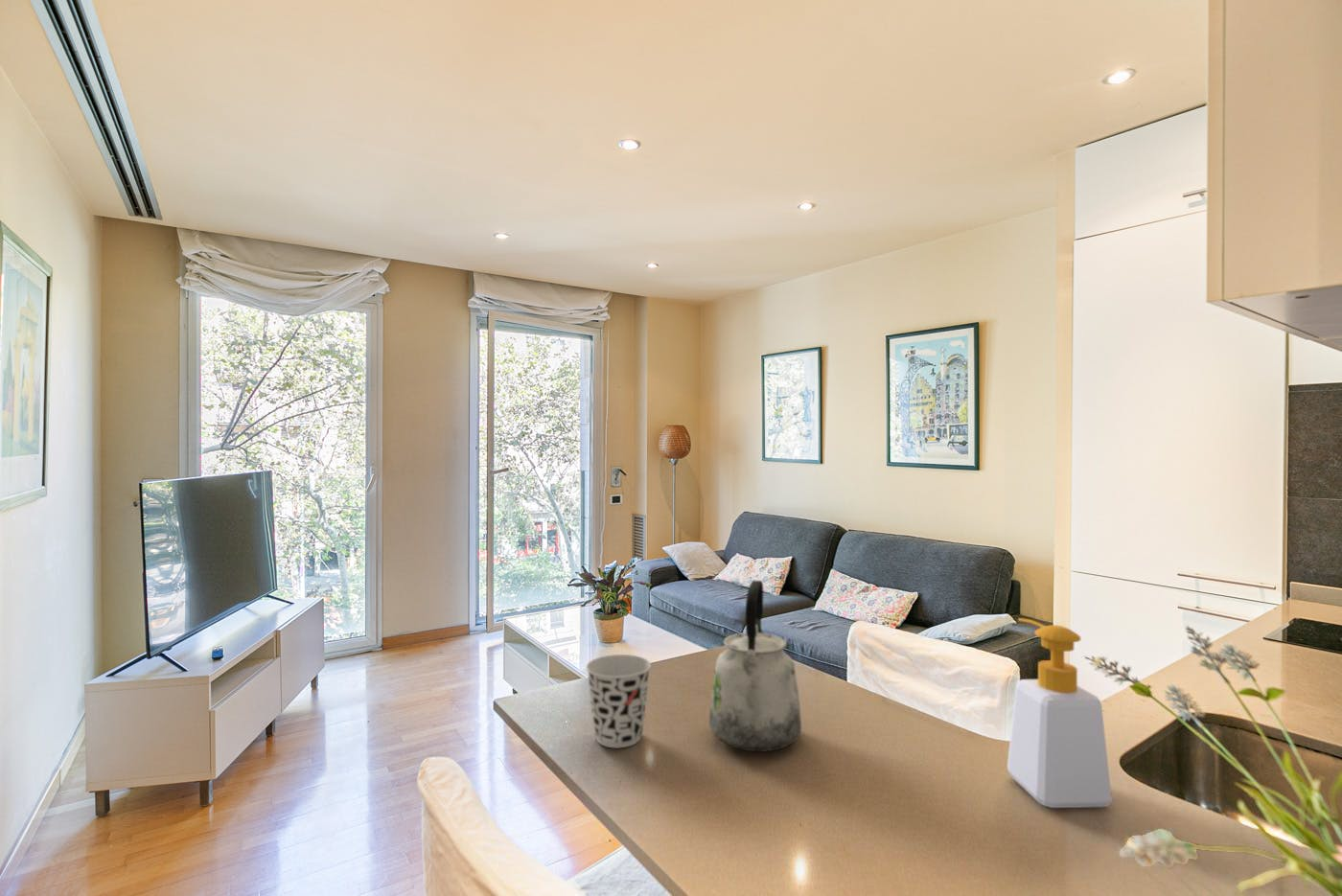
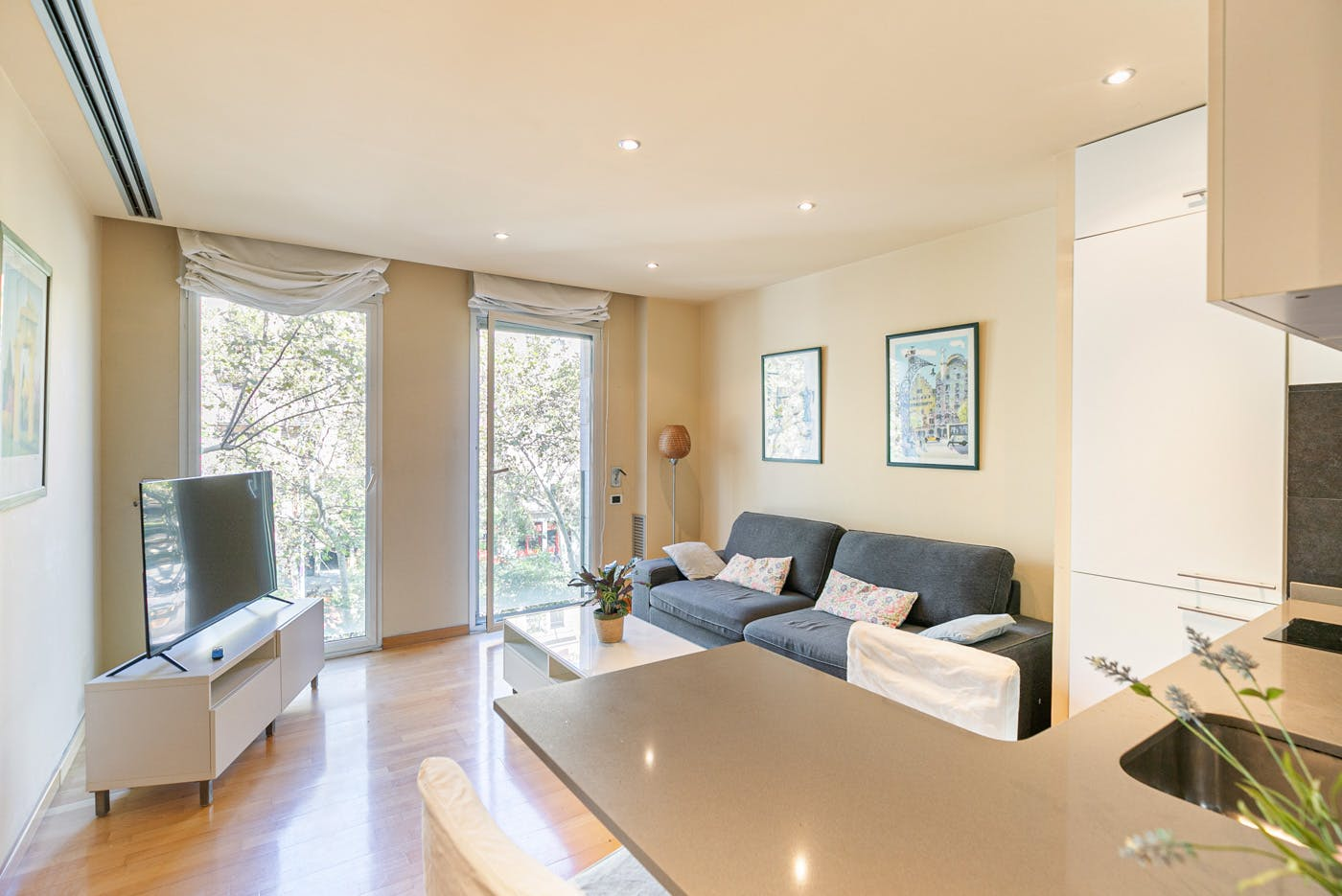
- kettle [708,579,802,753]
- cup [585,654,652,748]
- soap bottle [1007,617,1113,809]
